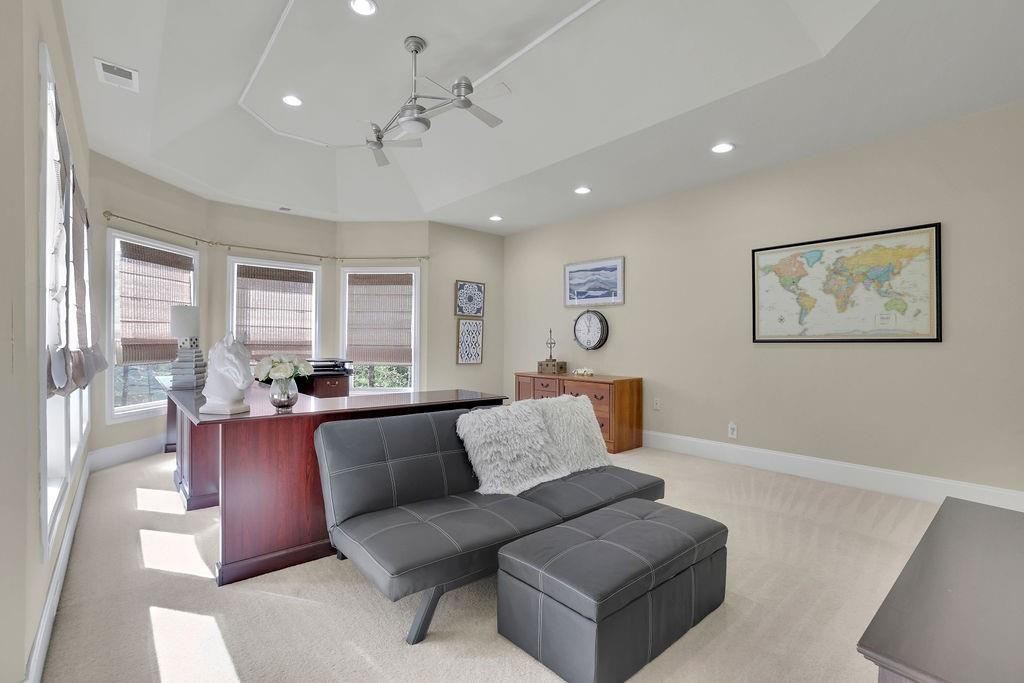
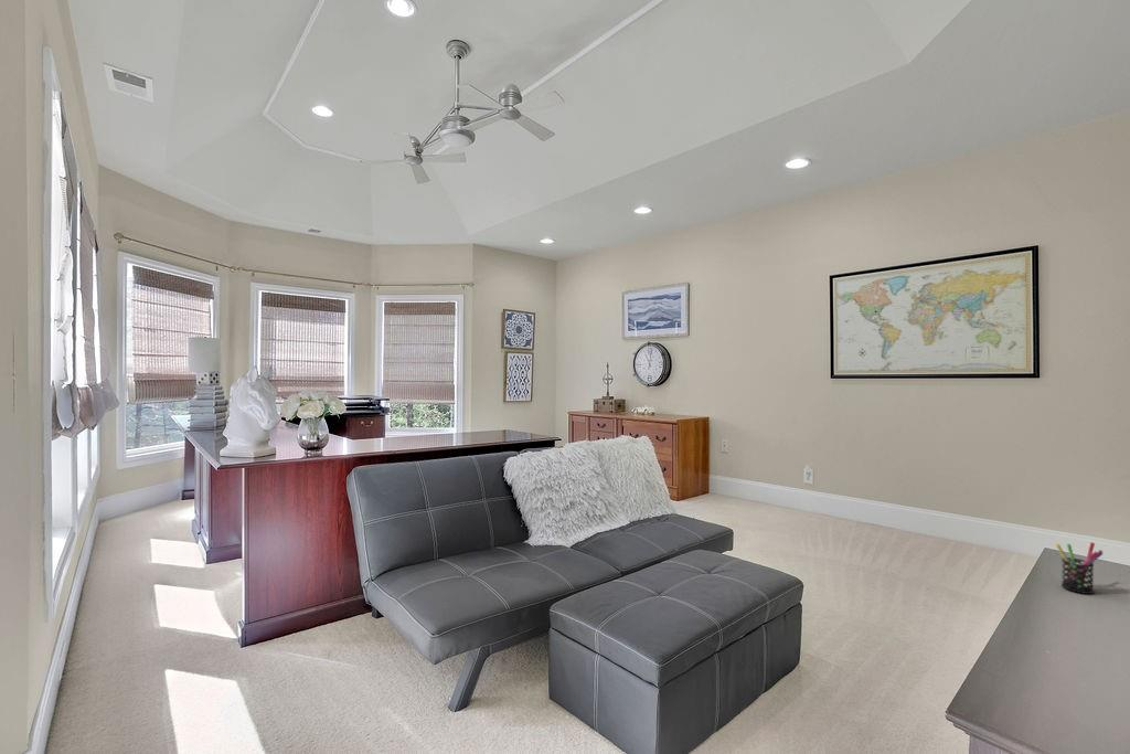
+ pen holder [1055,541,1104,595]
